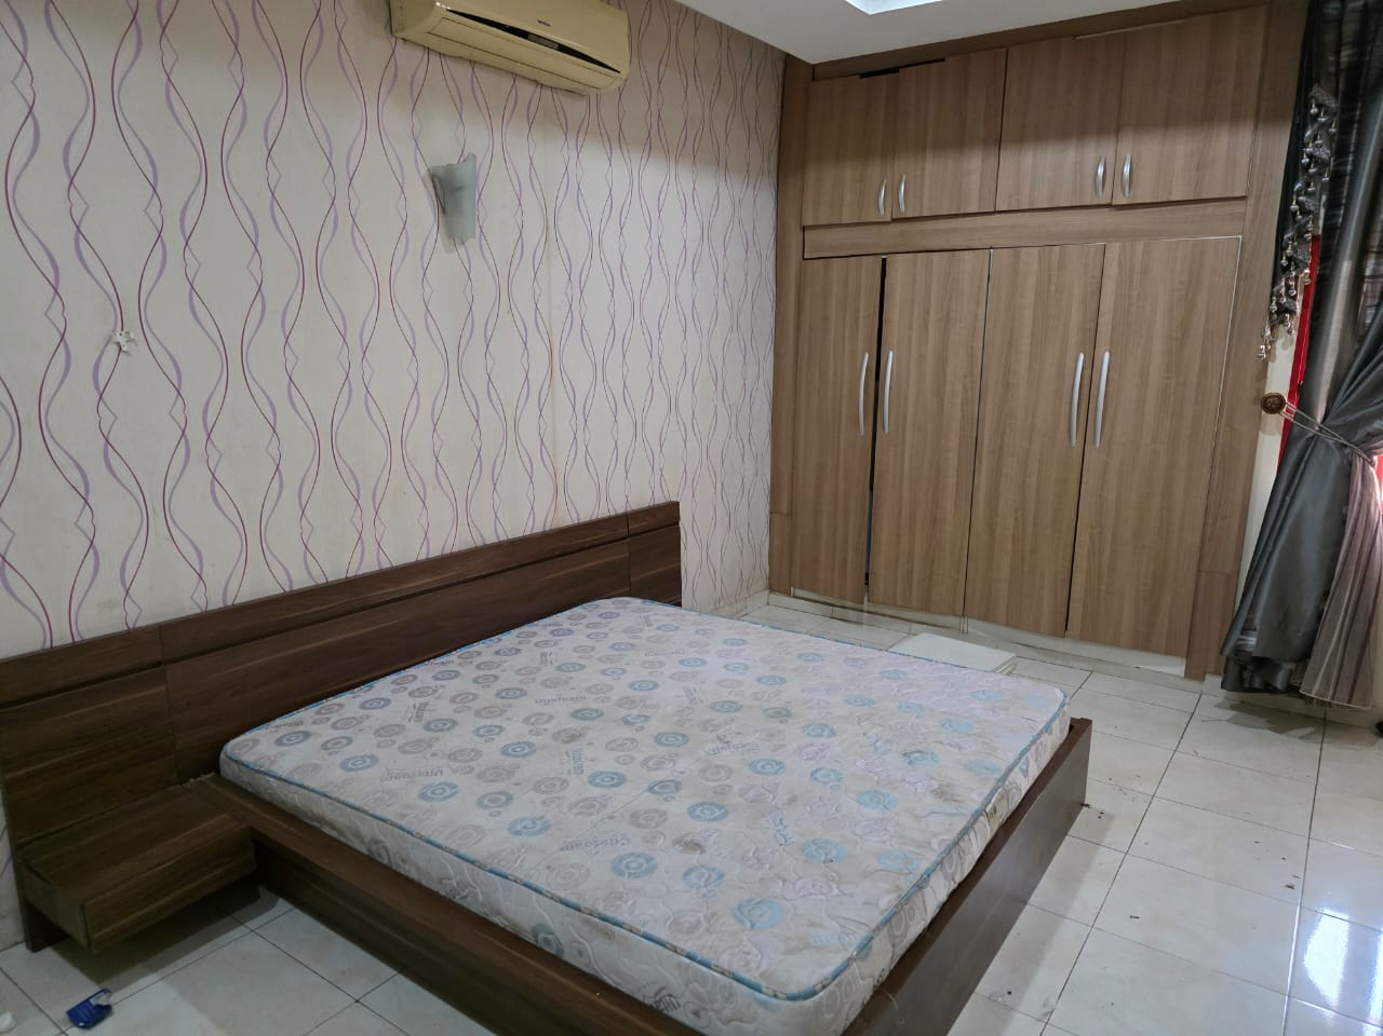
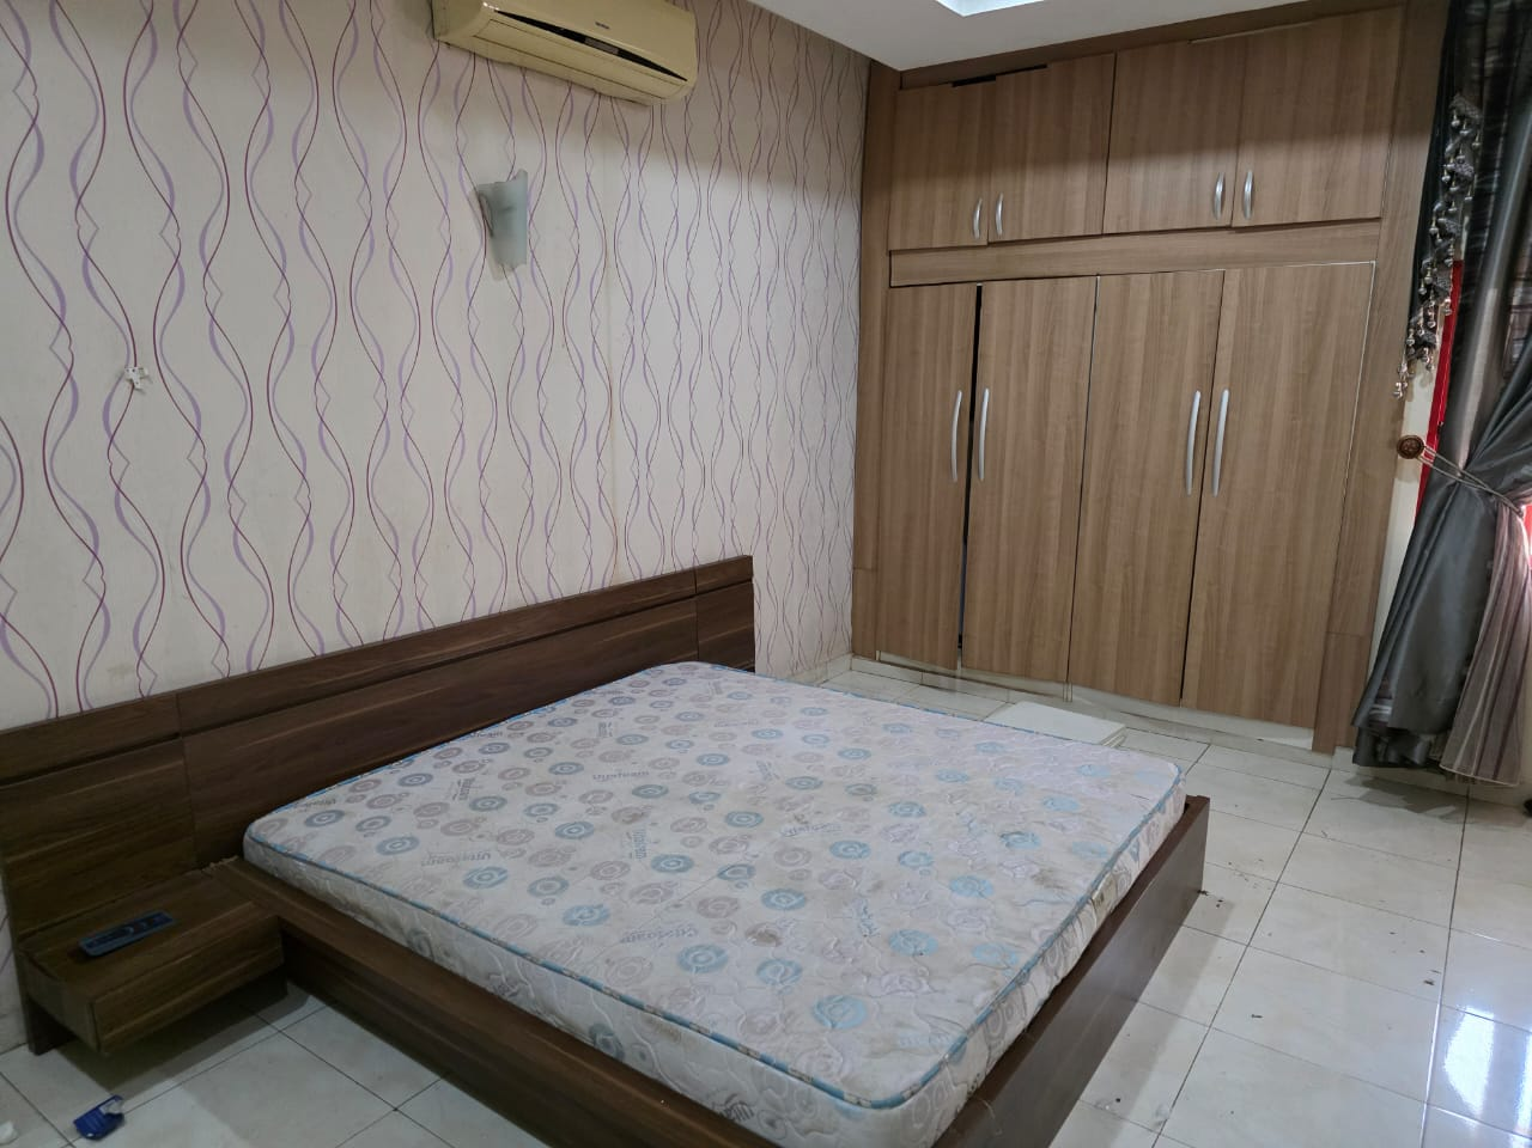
+ smartphone [77,909,177,956]
